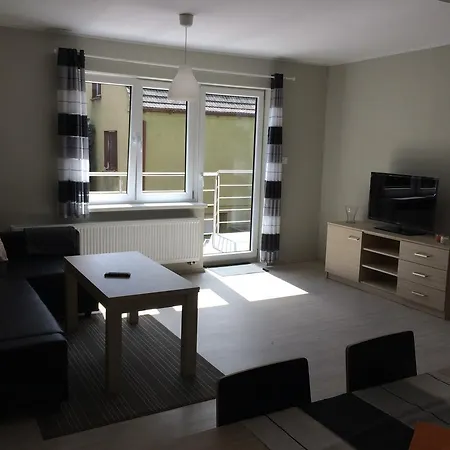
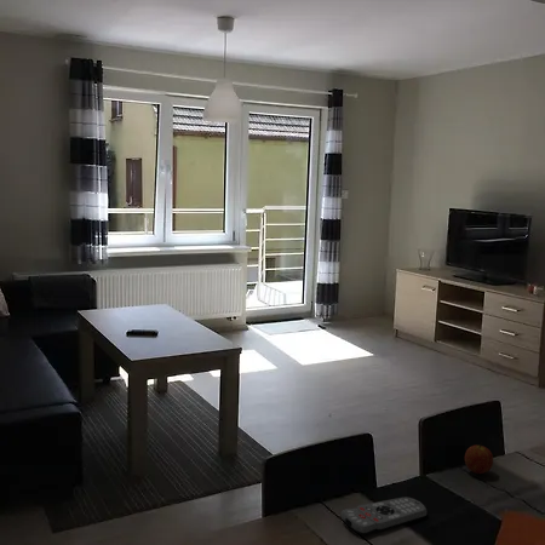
+ remote control [340,497,428,537]
+ fruit [464,442,494,476]
